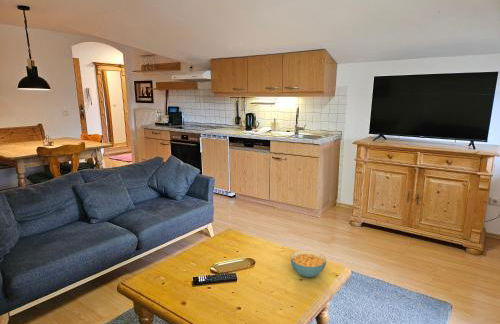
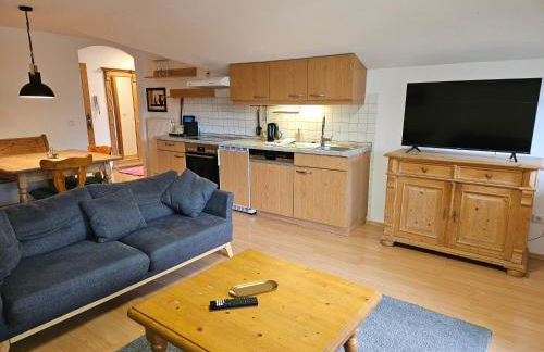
- cereal bowl [289,249,327,278]
